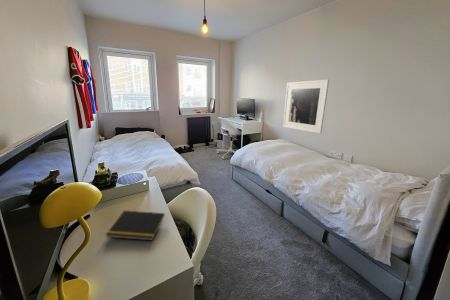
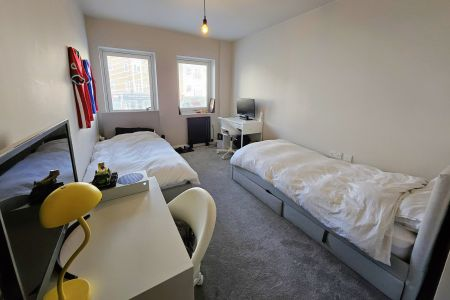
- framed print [282,78,330,135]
- notepad [105,210,166,241]
